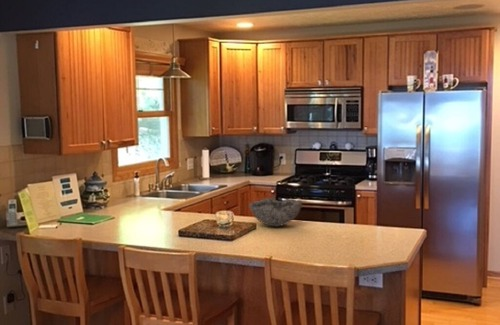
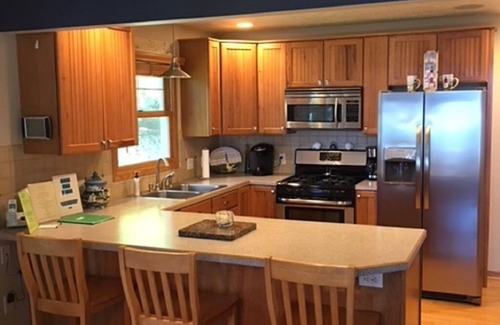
- bowl [248,197,303,228]
